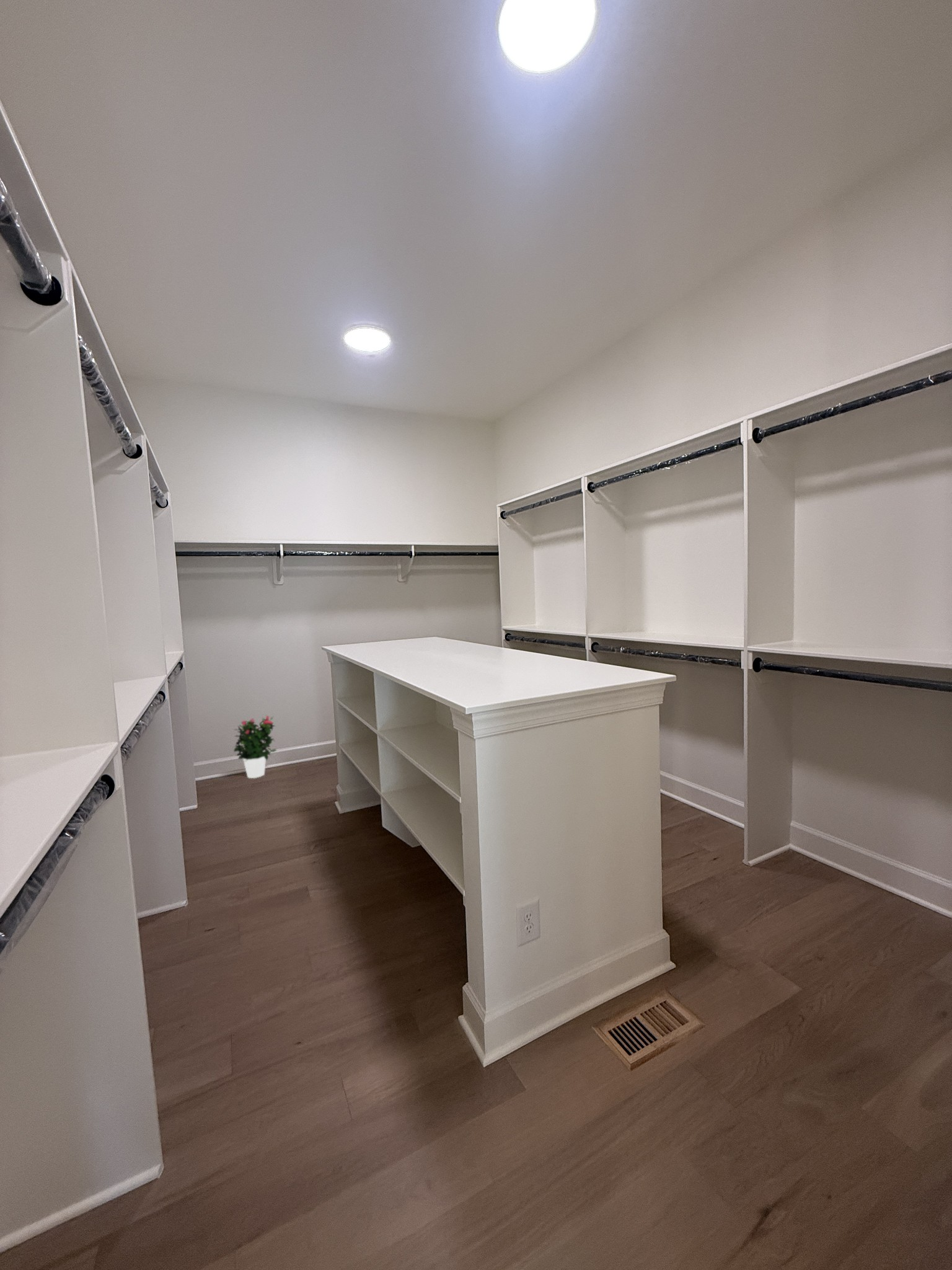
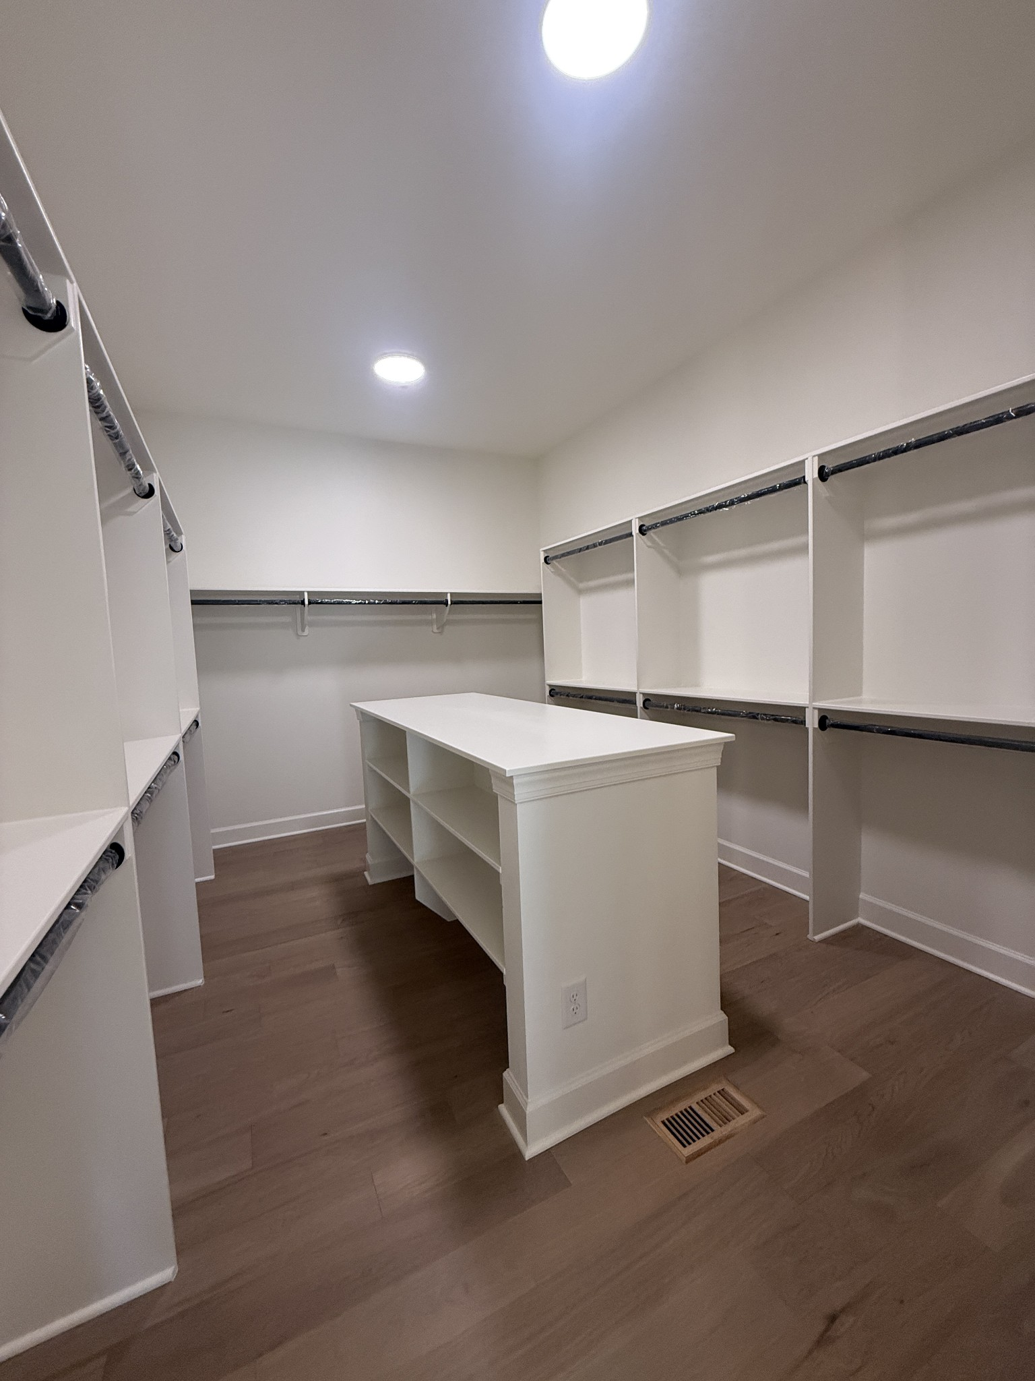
- potted flower [232,715,277,779]
